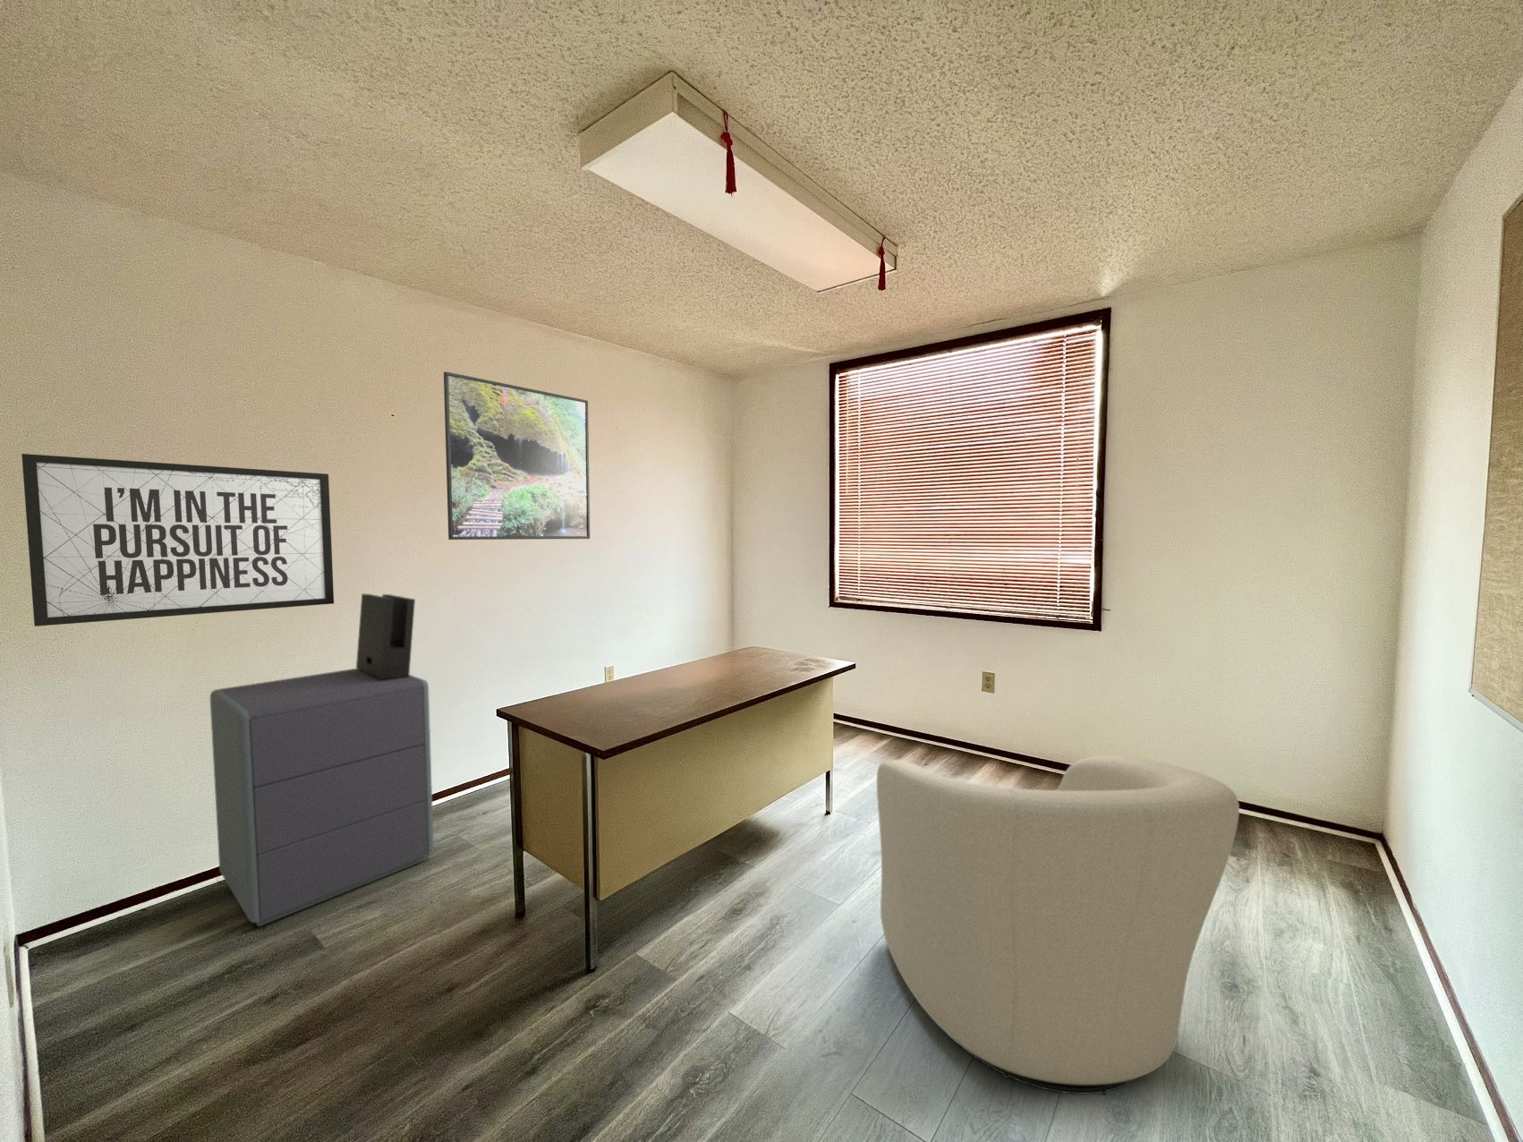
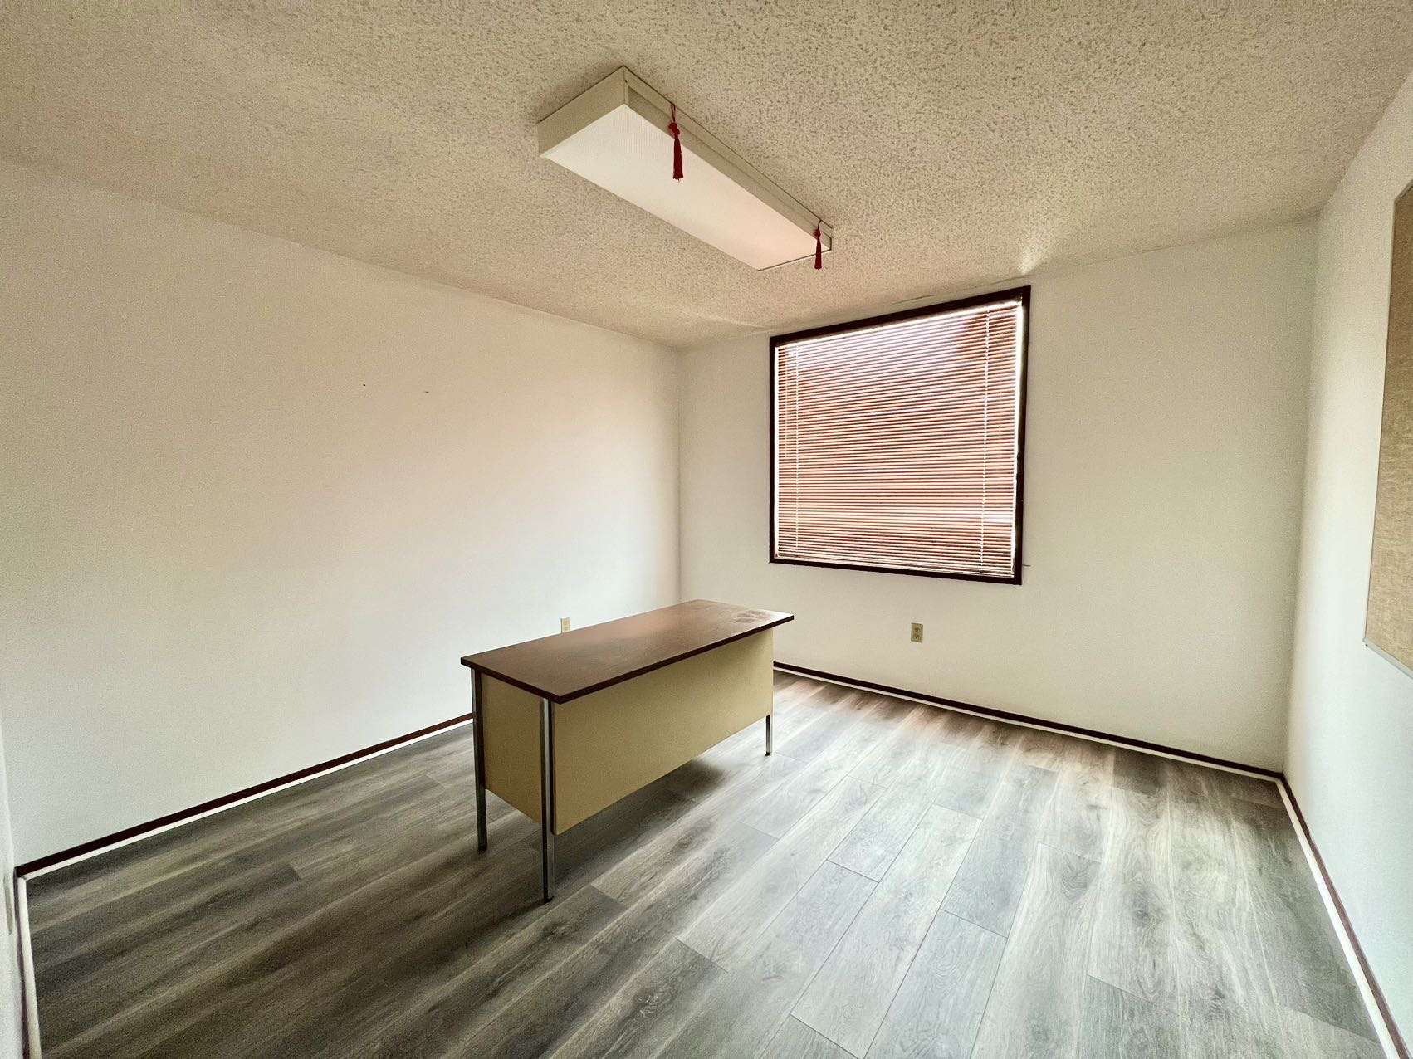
- file holder [355,593,416,679]
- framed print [443,371,590,541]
- filing cabinet [210,668,435,927]
- chair [877,755,1240,1096]
- mirror [20,453,335,627]
